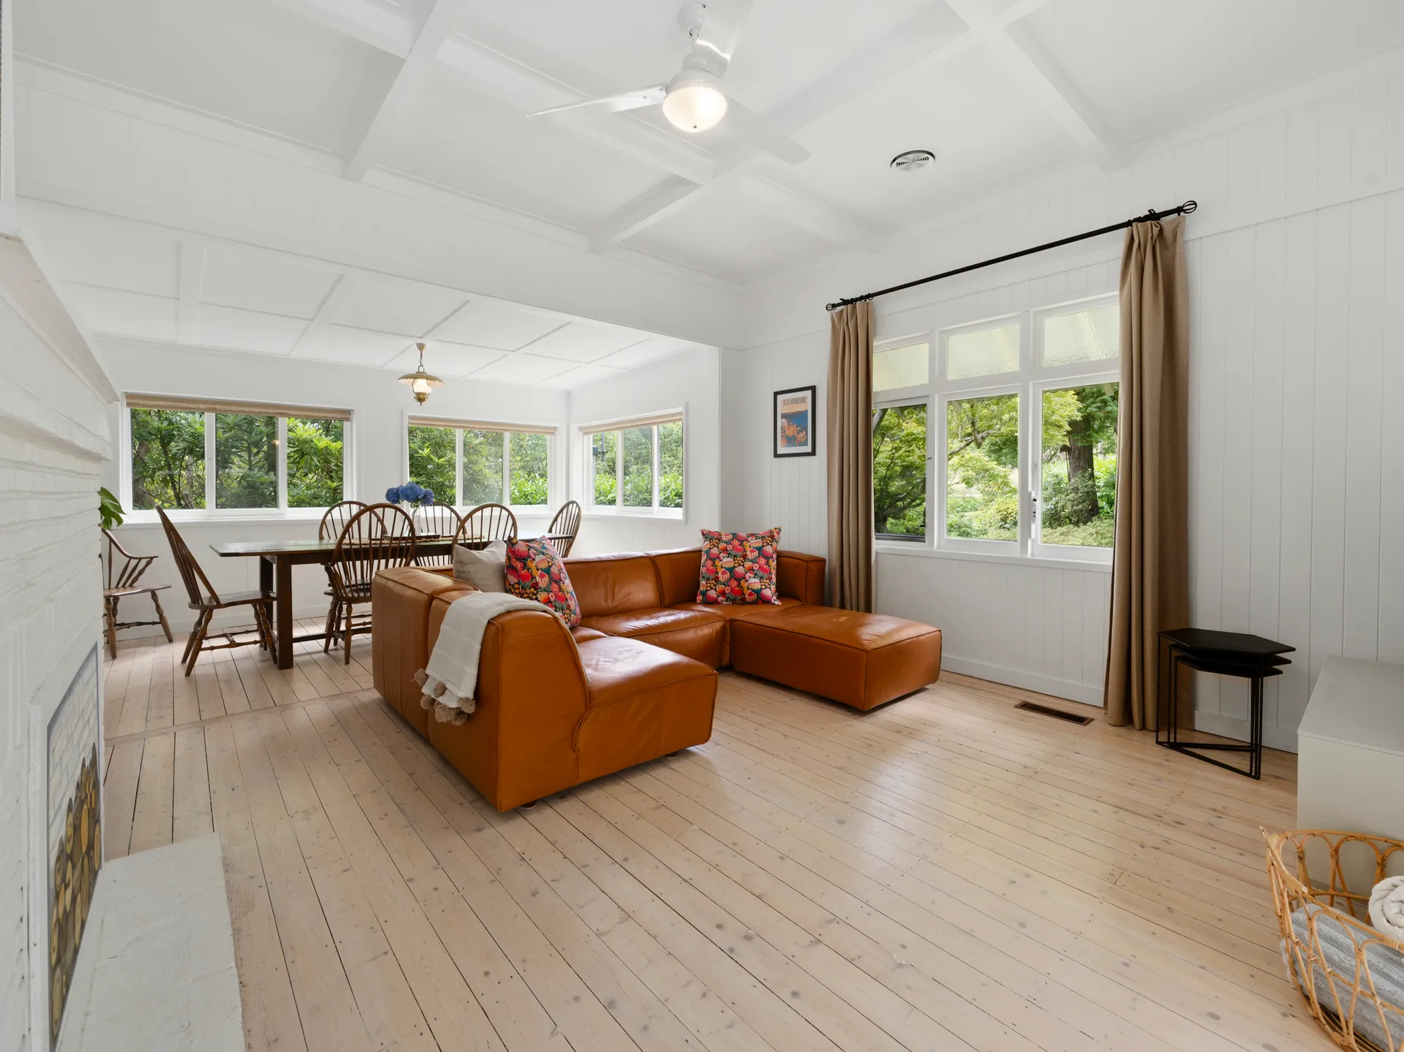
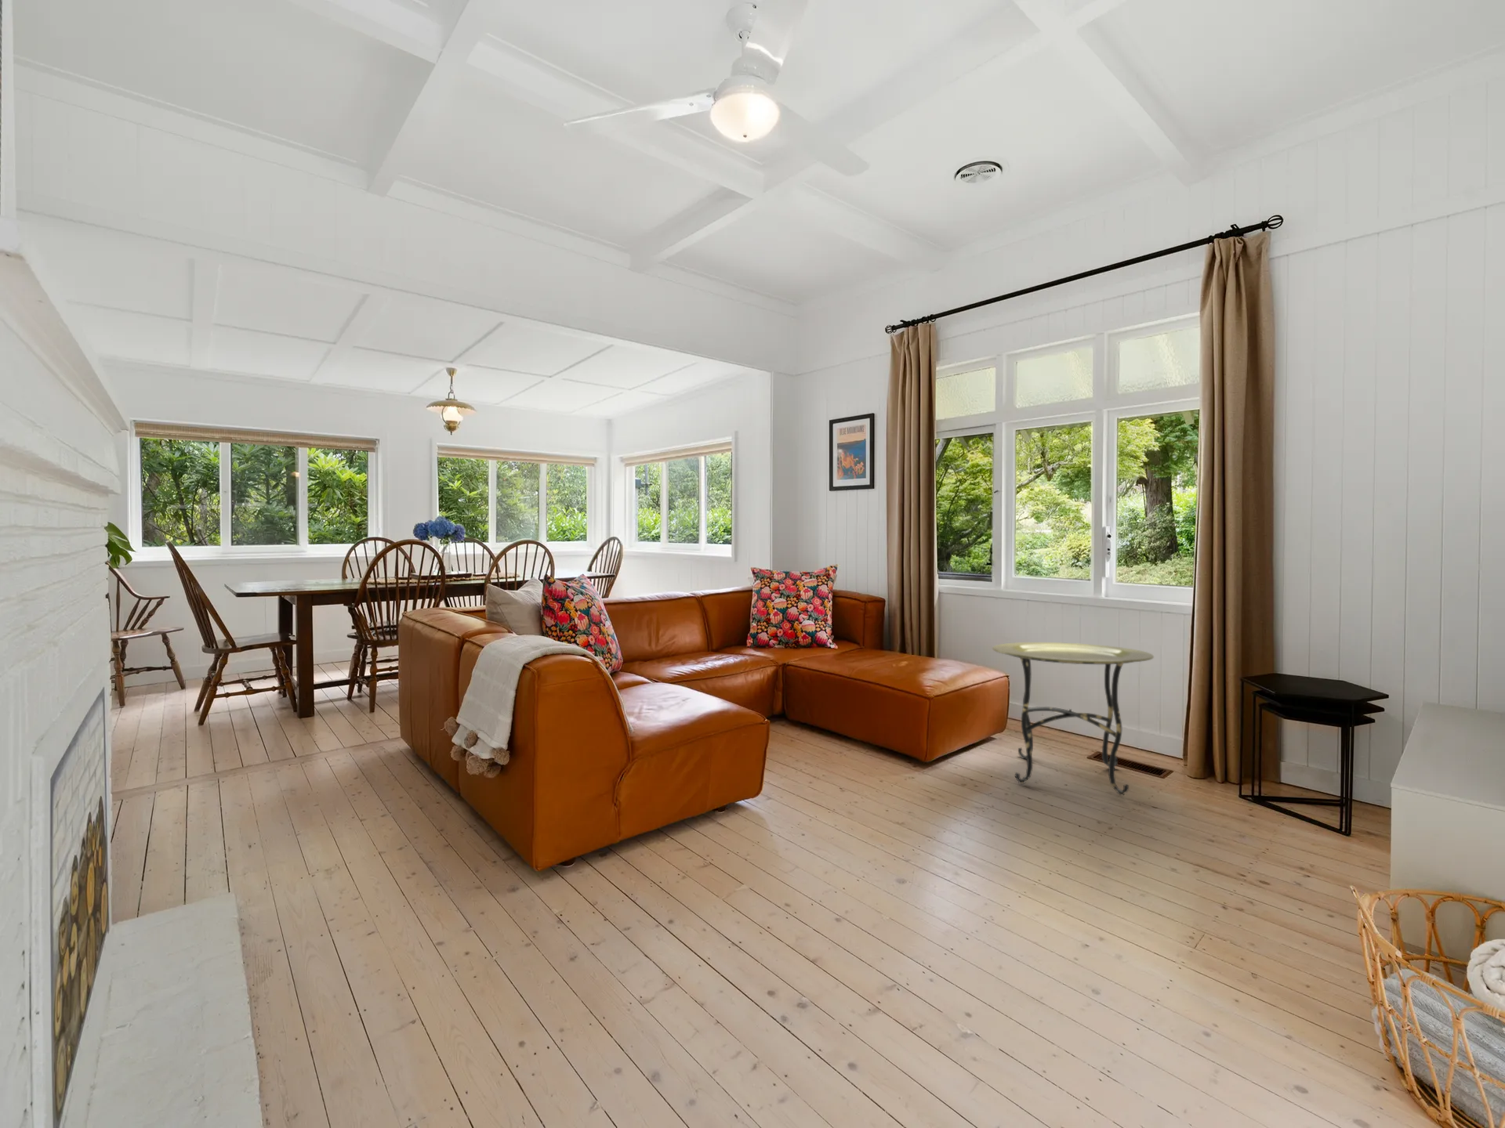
+ side table [992,641,1154,796]
